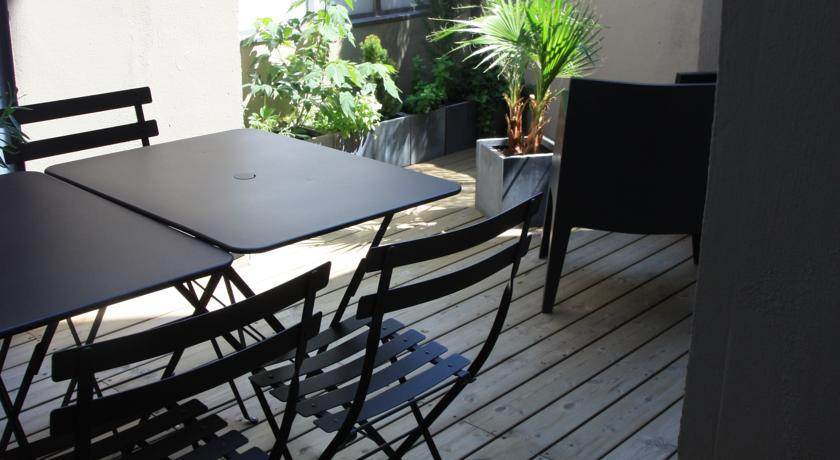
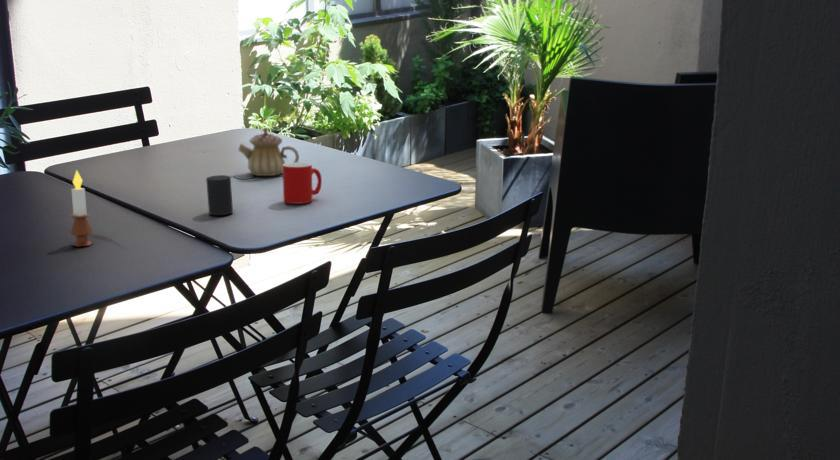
+ teapot [237,126,300,177]
+ cup [282,161,323,205]
+ cup [205,174,234,216]
+ candle [69,169,94,247]
